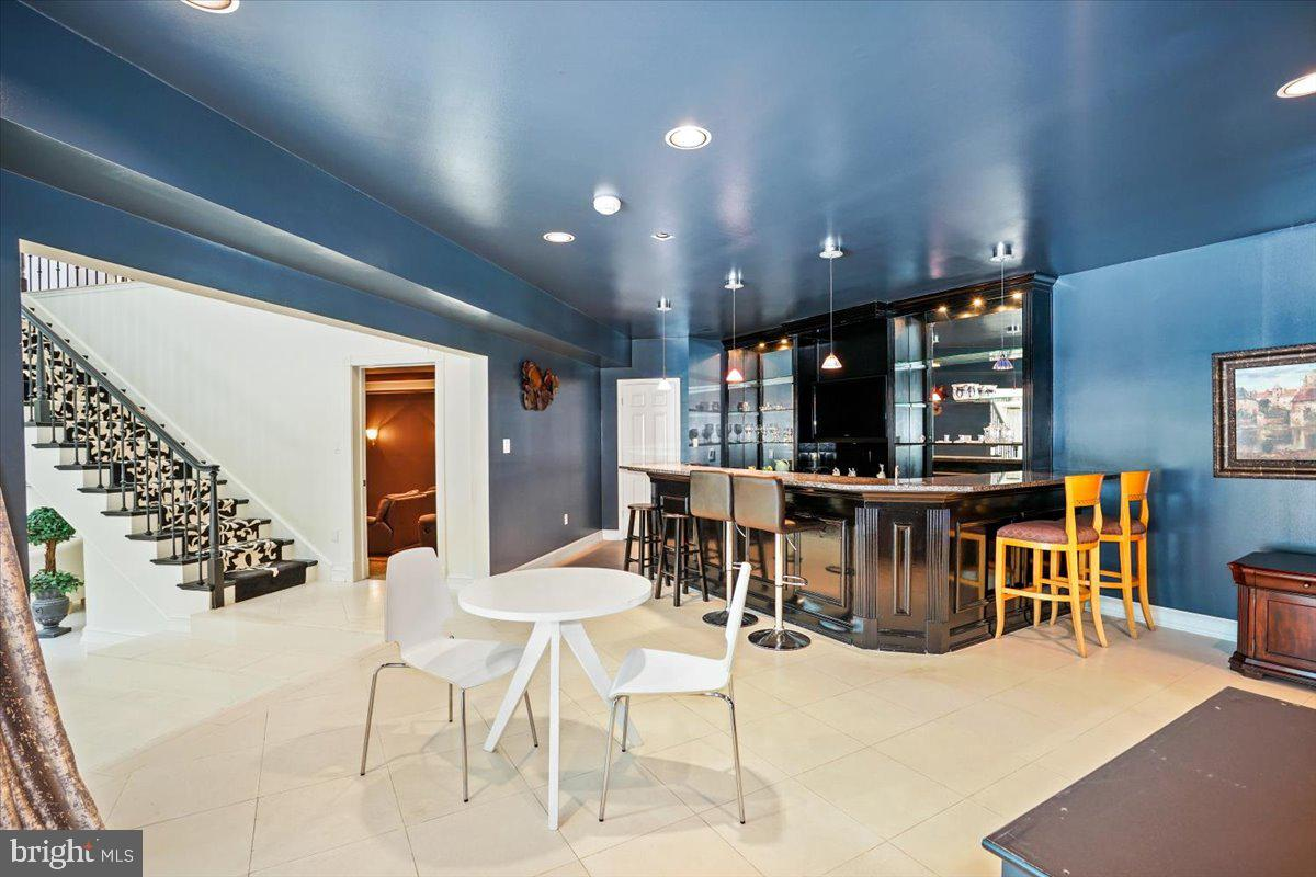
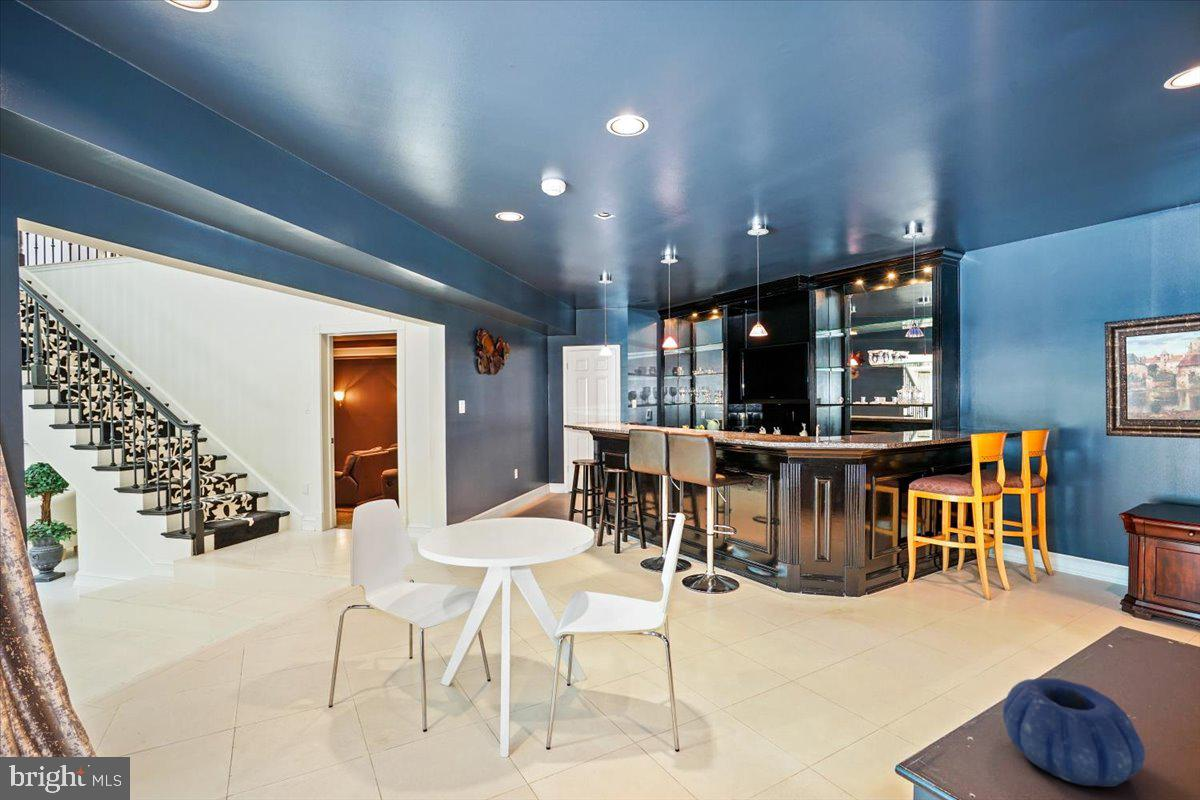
+ decorative bowl [1002,677,1146,788]
